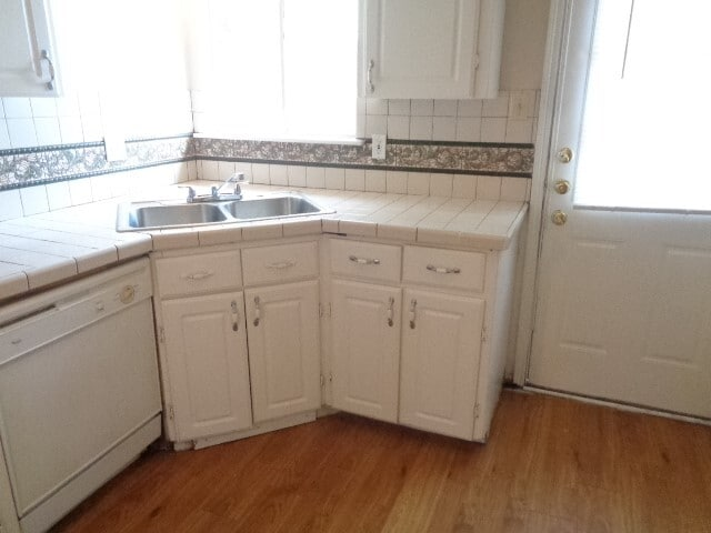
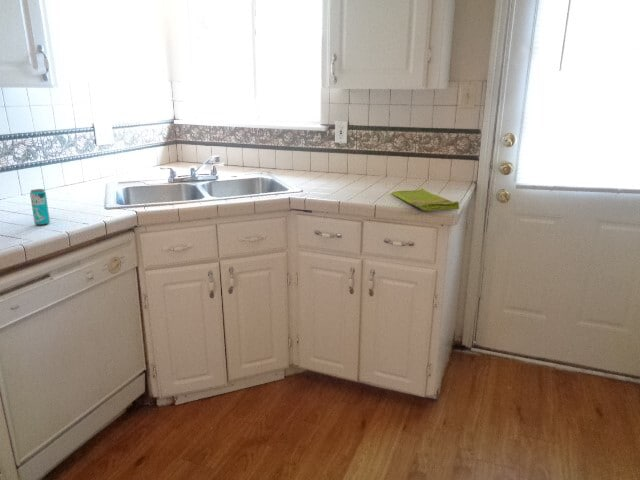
+ beverage can [29,188,51,226]
+ dish towel [390,187,460,211]
